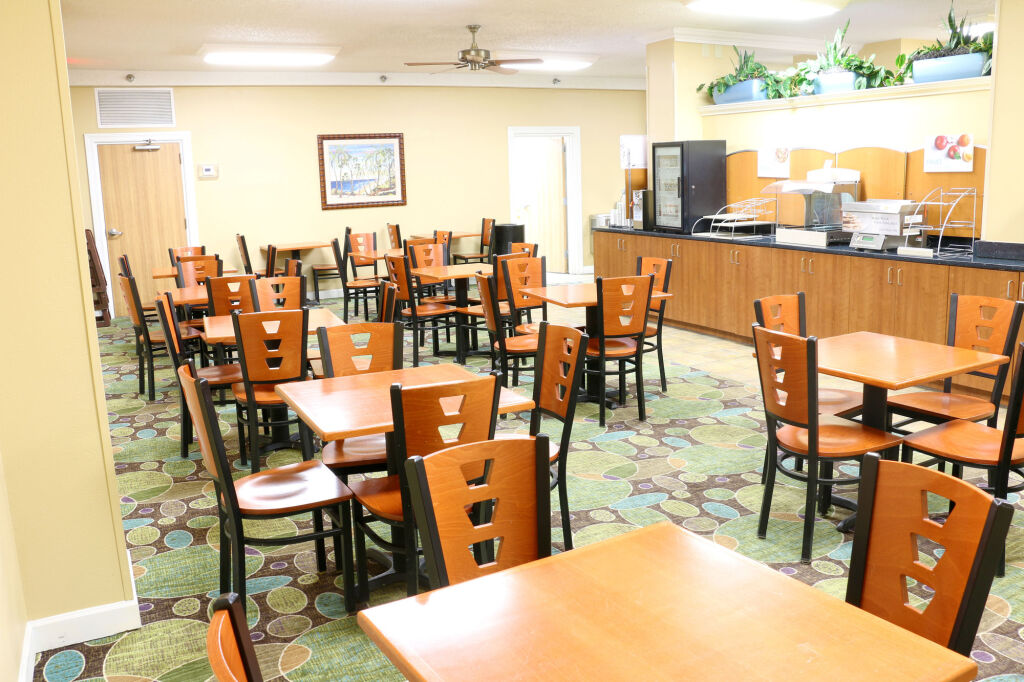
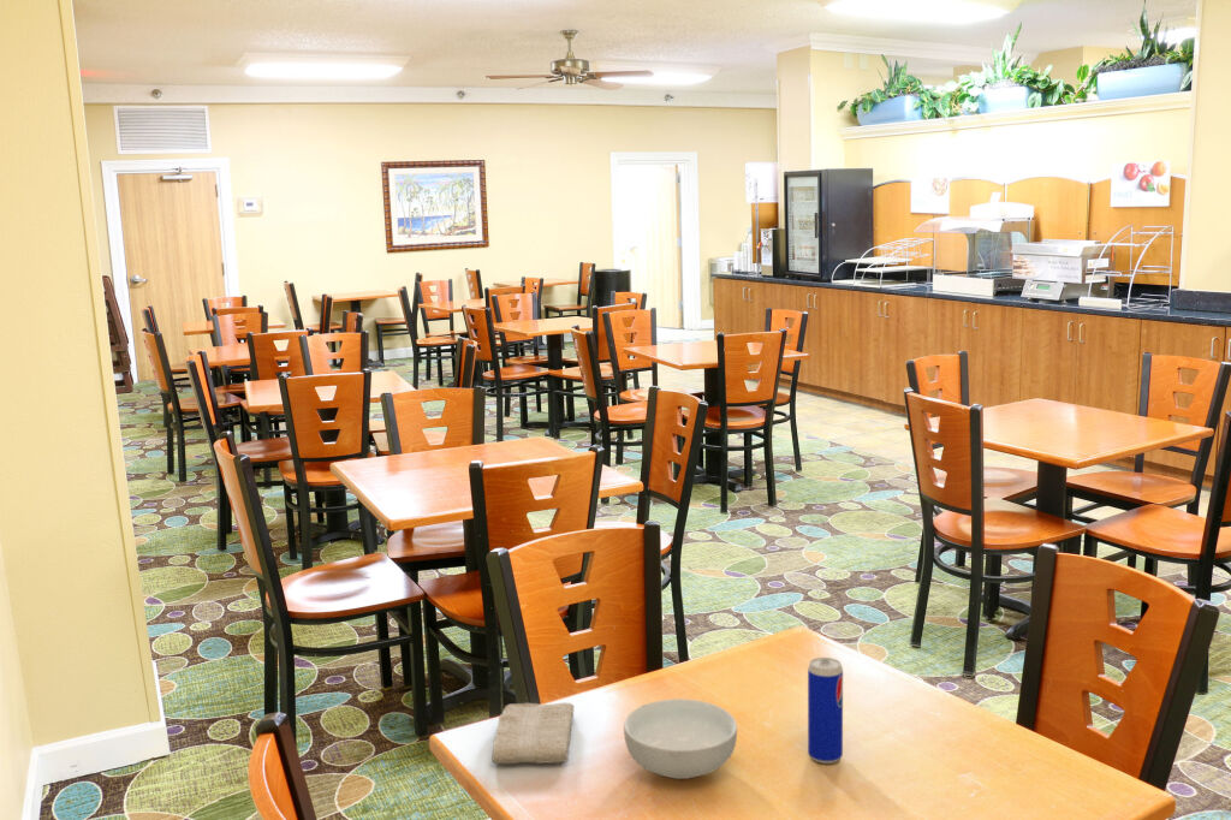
+ cereal bowl [623,697,738,780]
+ washcloth [492,701,575,765]
+ beverage can [807,656,844,765]
